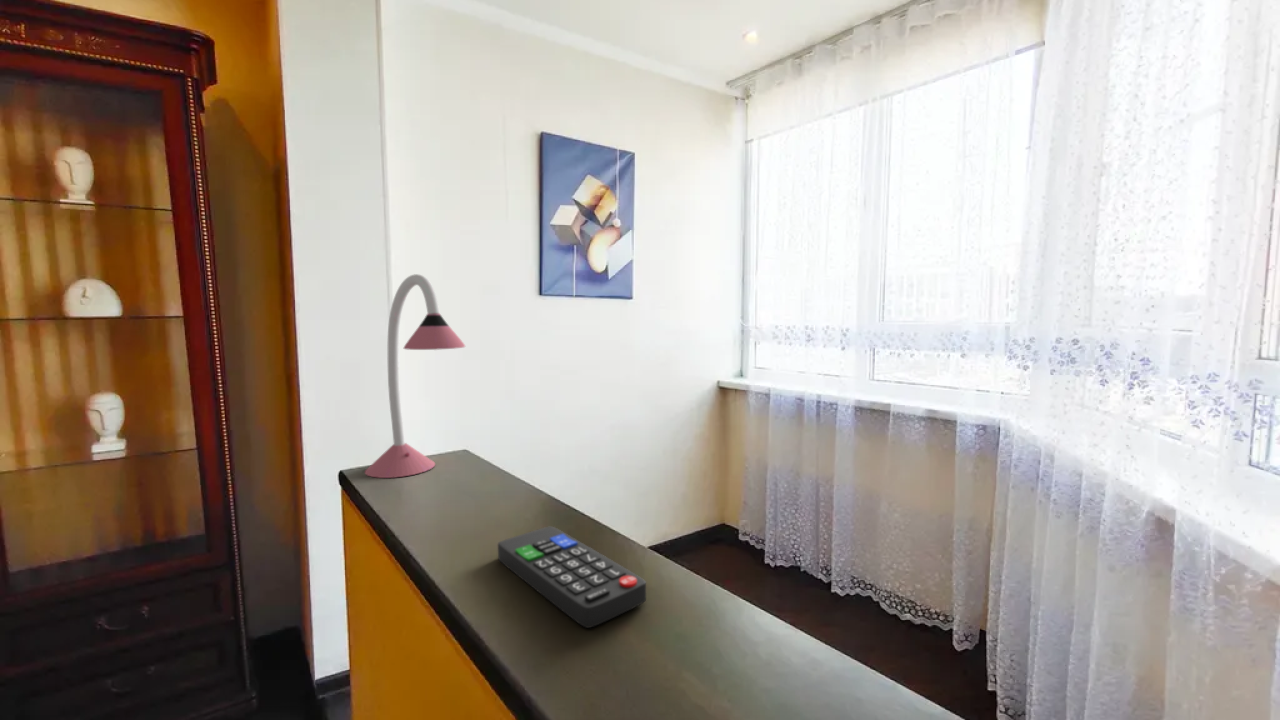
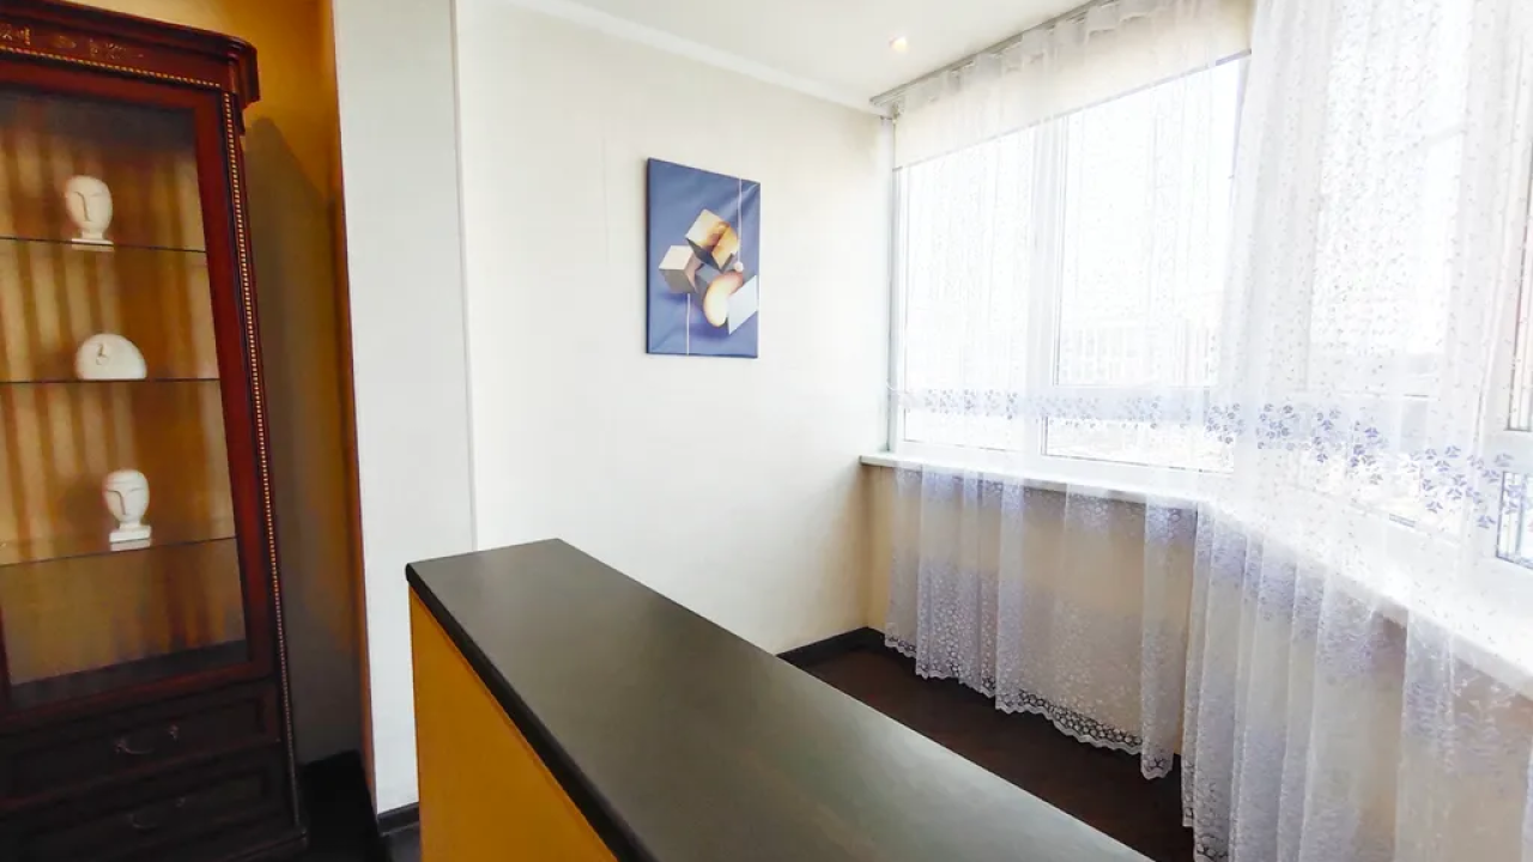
- remote control [497,526,647,629]
- desk lamp [364,273,466,479]
